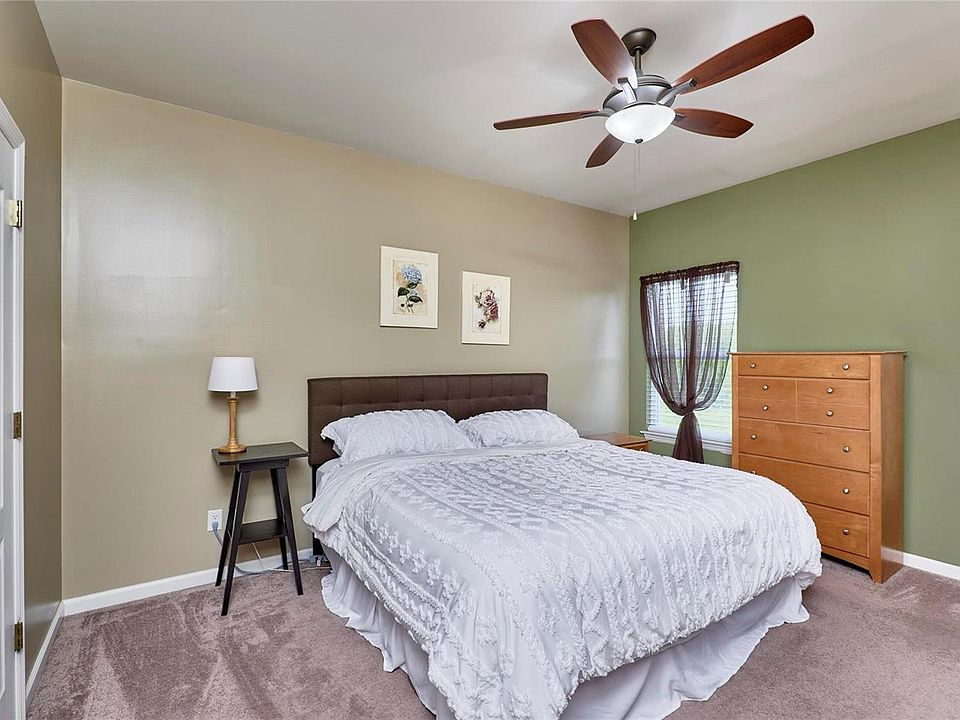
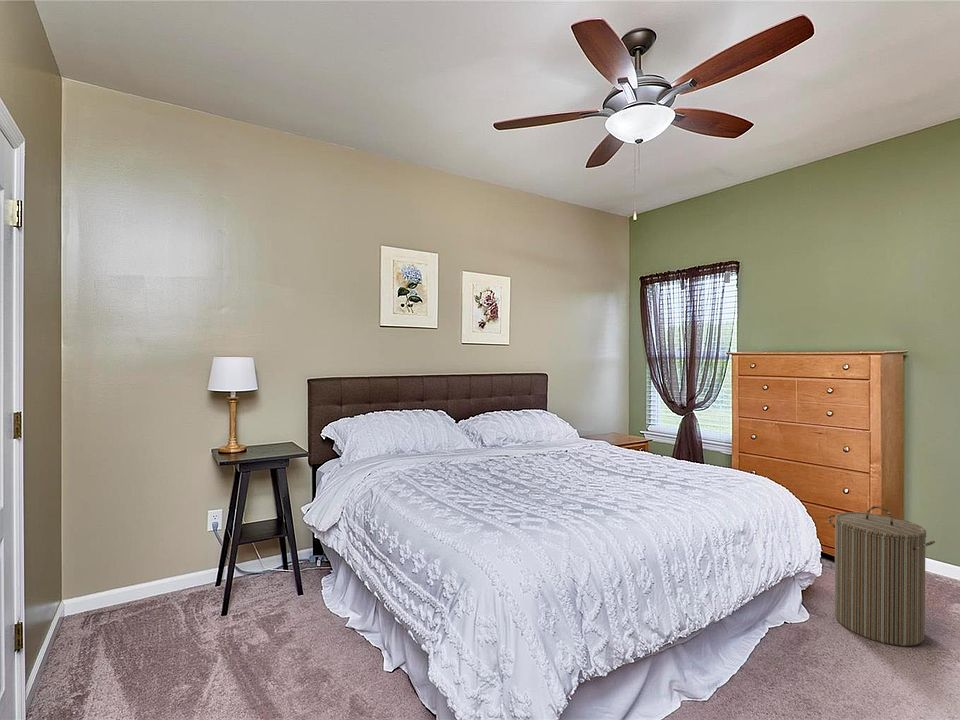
+ laundry hamper [827,505,936,647]
